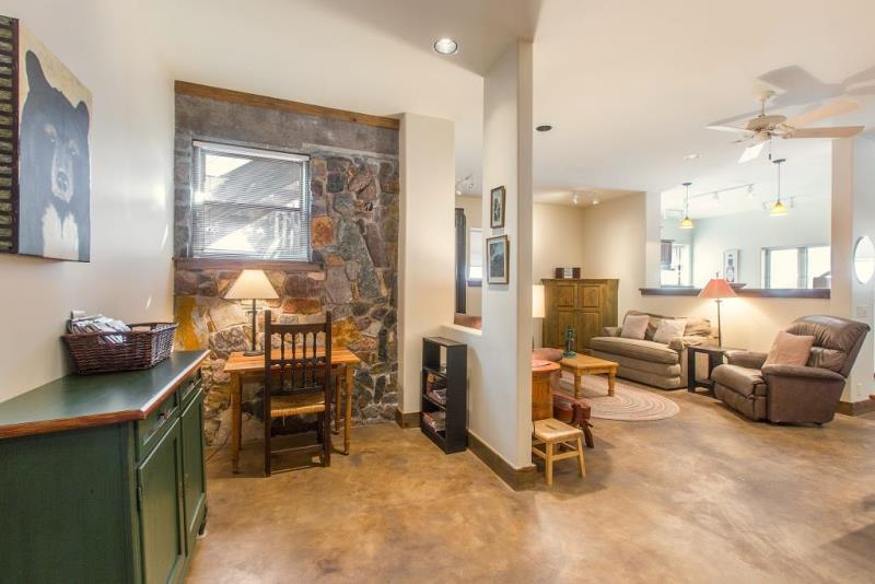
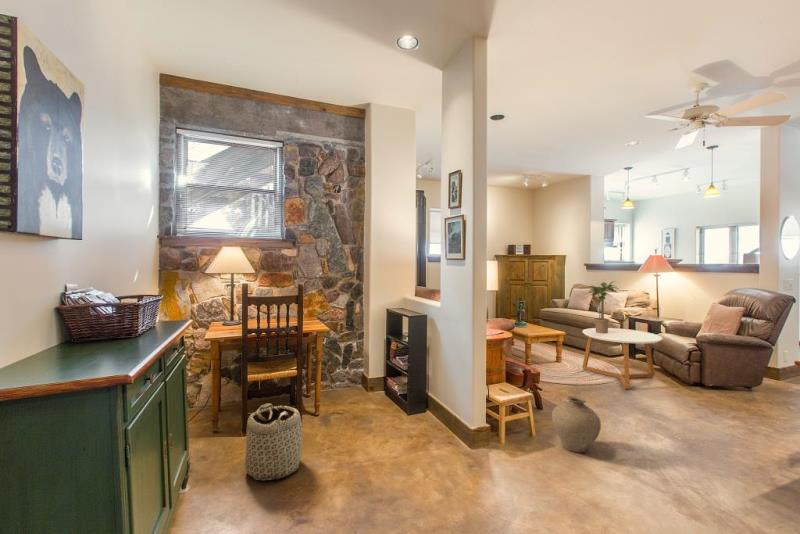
+ coffee table [581,327,663,390]
+ vase [551,395,602,454]
+ potted plant [587,280,619,333]
+ basket [244,403,303,481]
